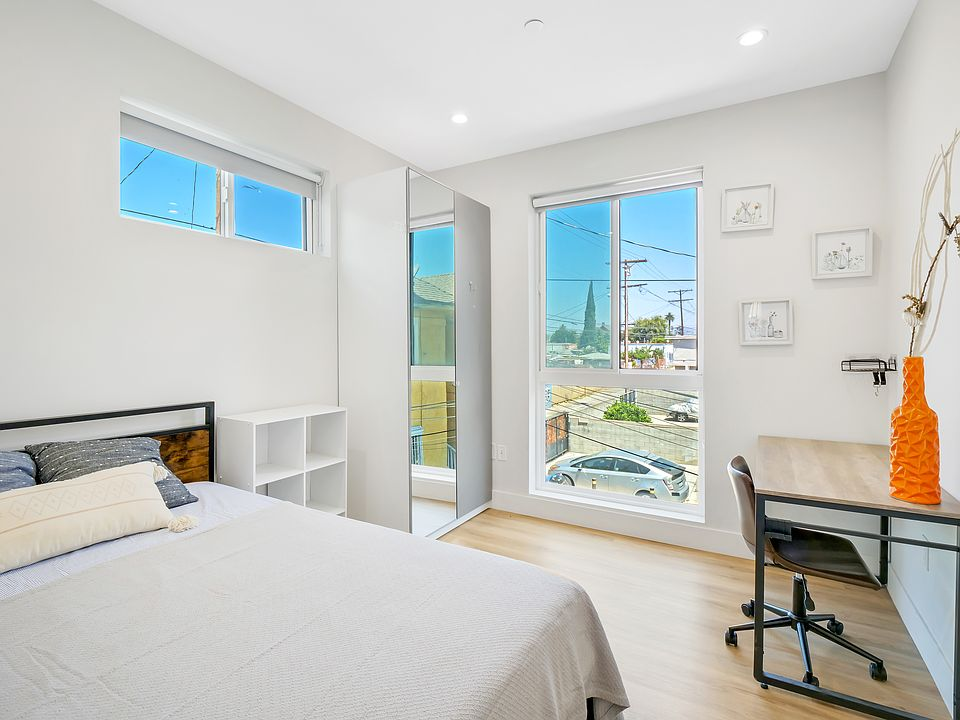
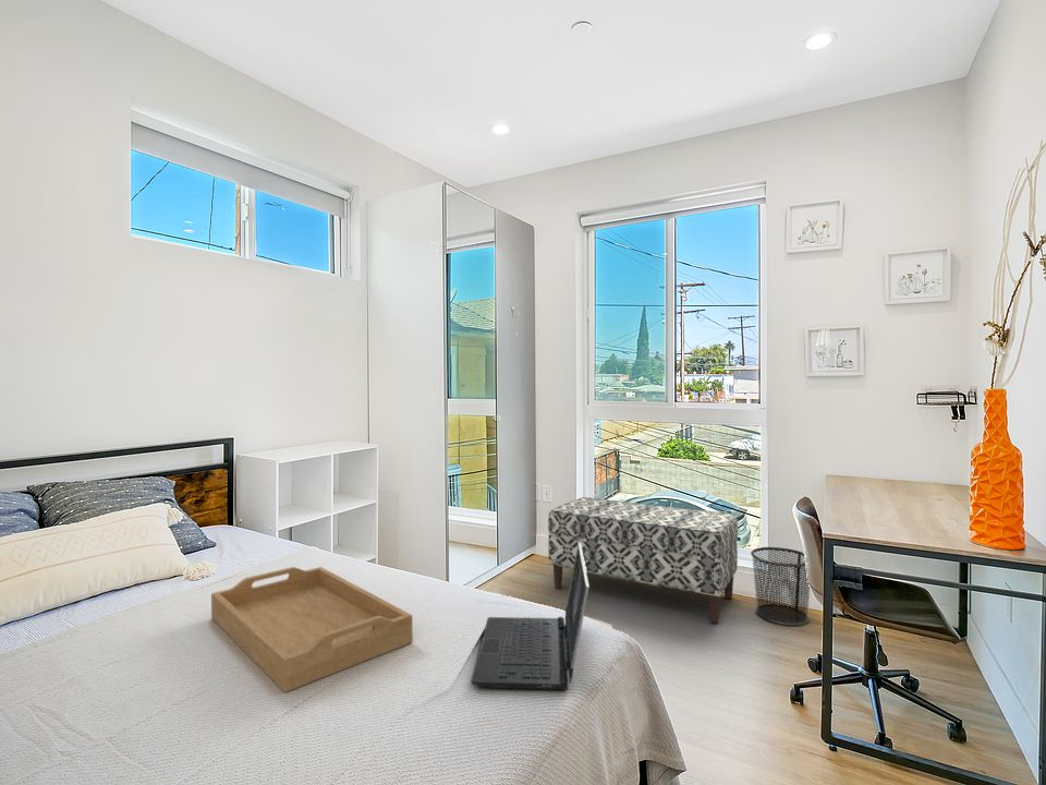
+ serving tray [210,566,414,693]
+ laptop [470,543,591,690]
+ waste bin [750,546,811,627]
+ bench [547,496,739,625]
